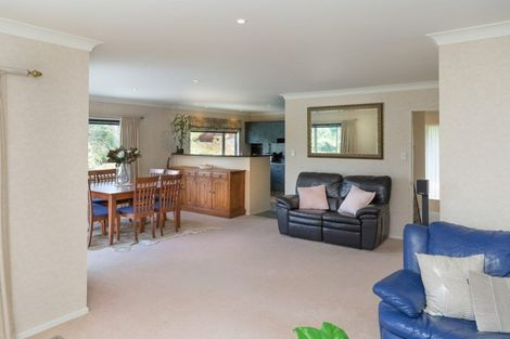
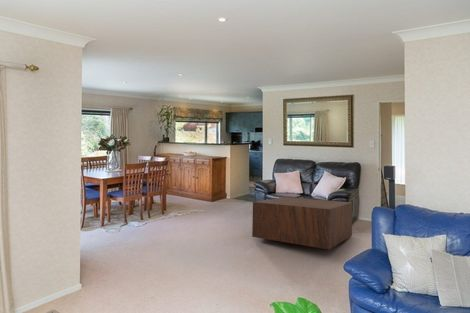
+ coffee table [251,196,353,250]
